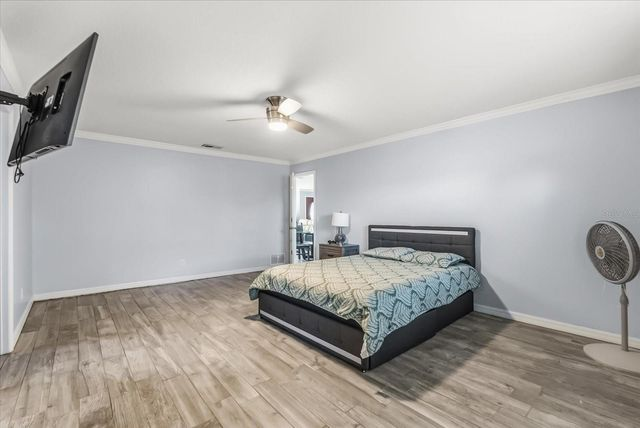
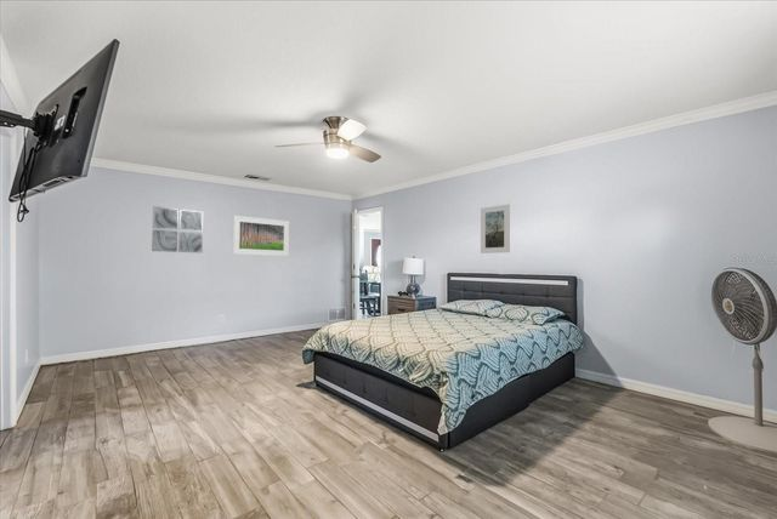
+ wall art [151,205,204,255]
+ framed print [232,215,290,257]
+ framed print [480,204,511,255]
